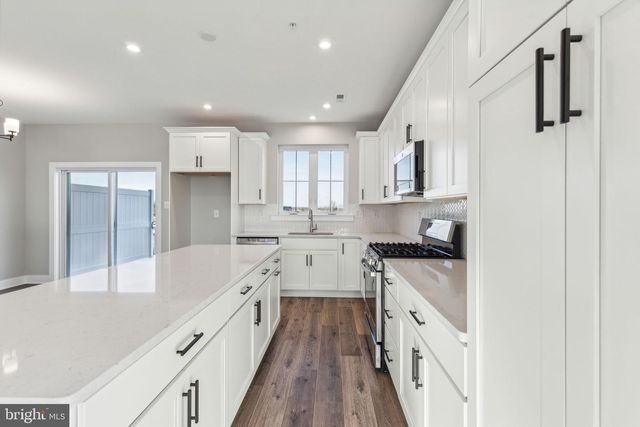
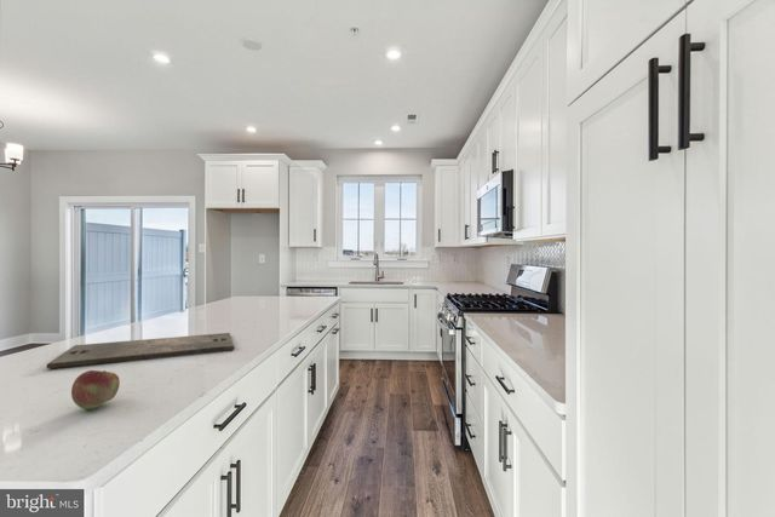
+ cutting board [46,332,236,369]
+ fruit [70,369,121,410]
